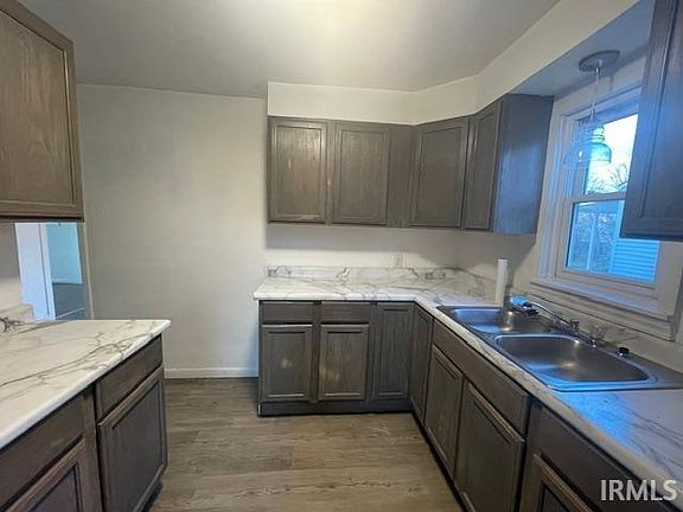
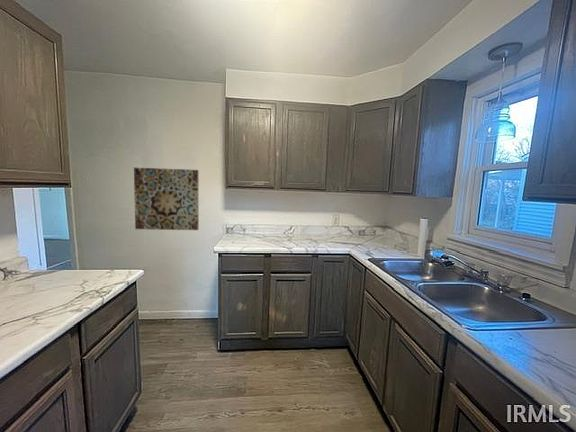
+ wall art [133,167,199,231]
